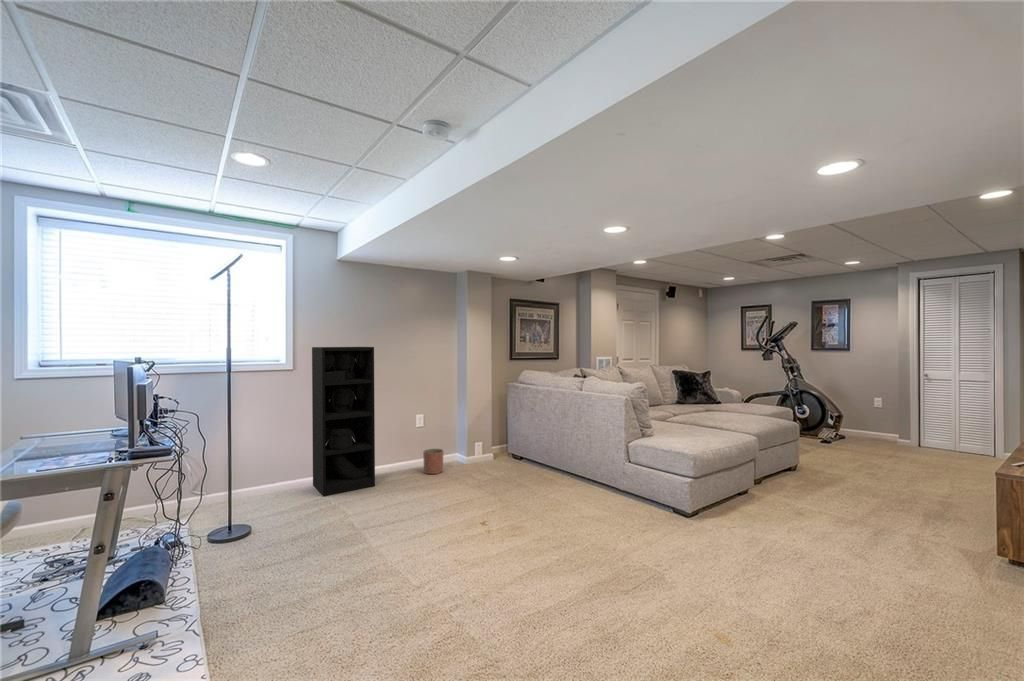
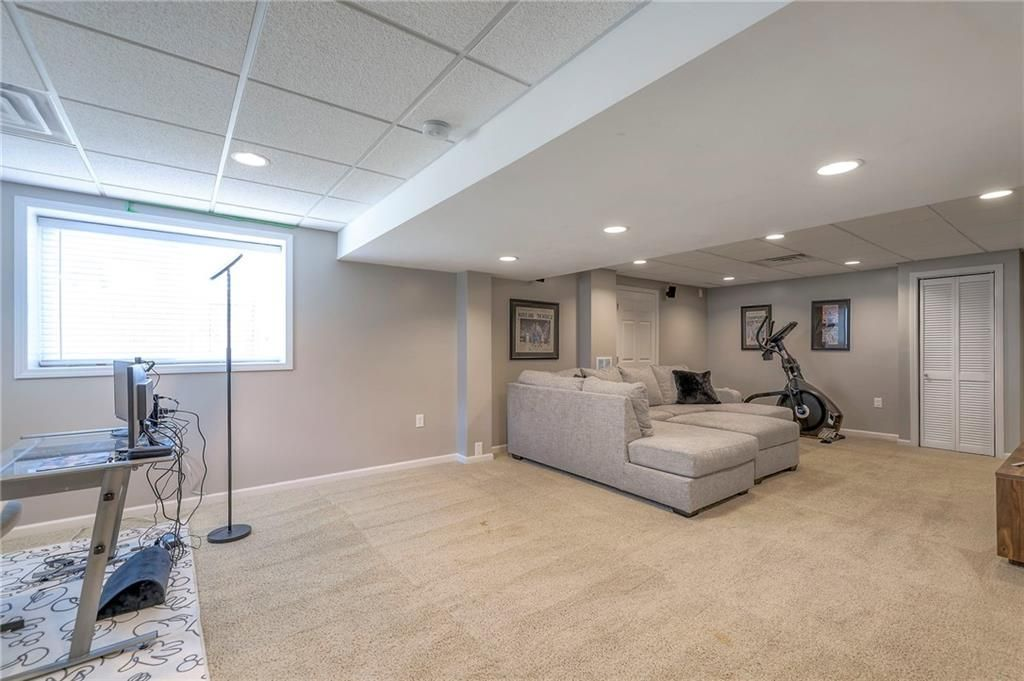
- shelving unit [311,346,376,497]
- planter [422,448,445,475]
